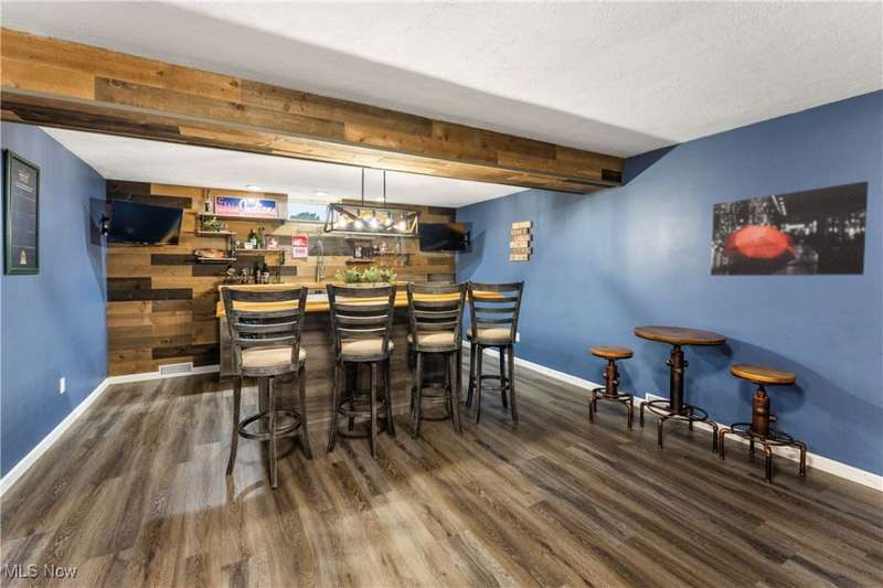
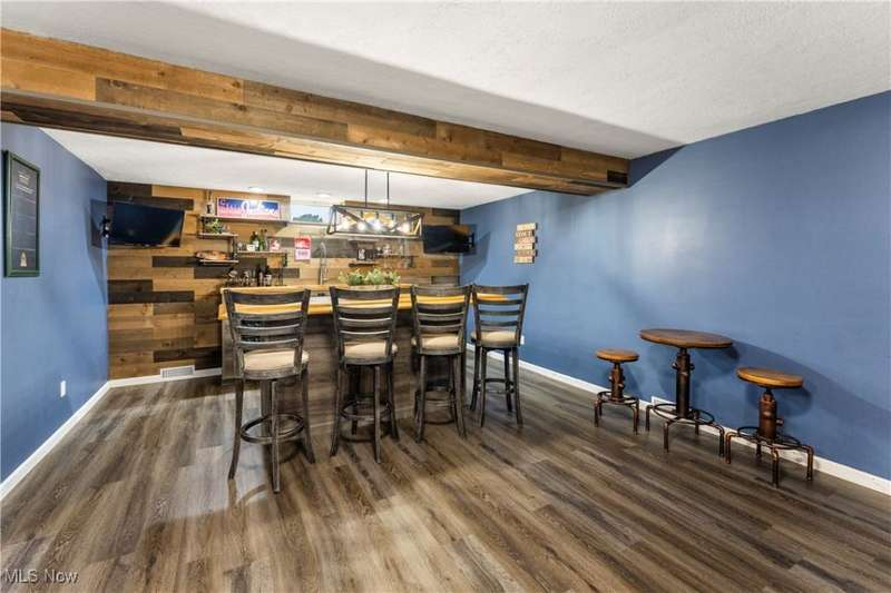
- wall art [710,180,870,277]
